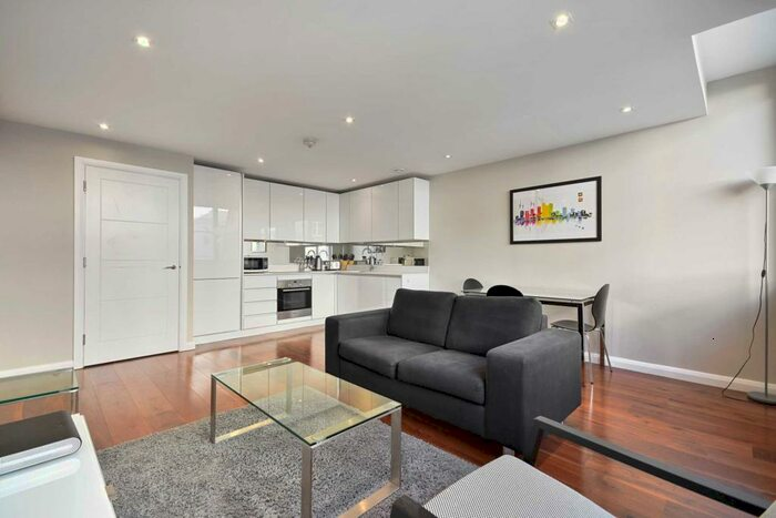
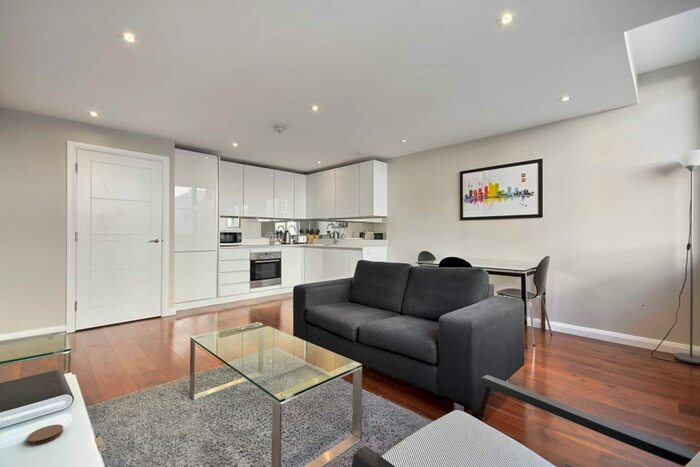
+ coaster [26,424,64,446]
